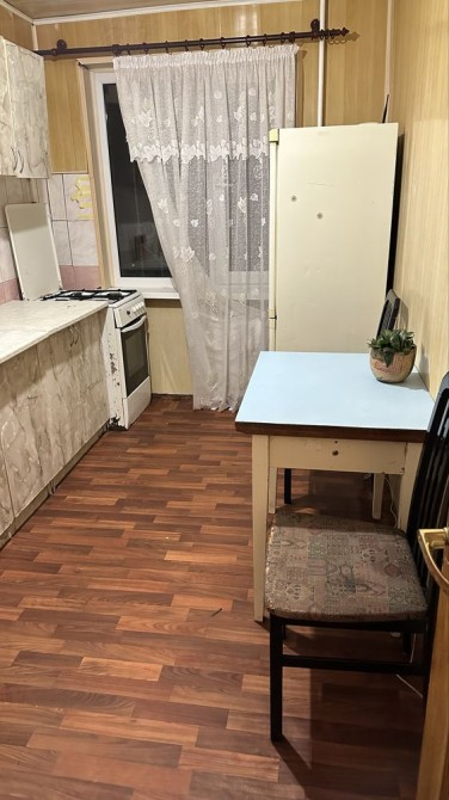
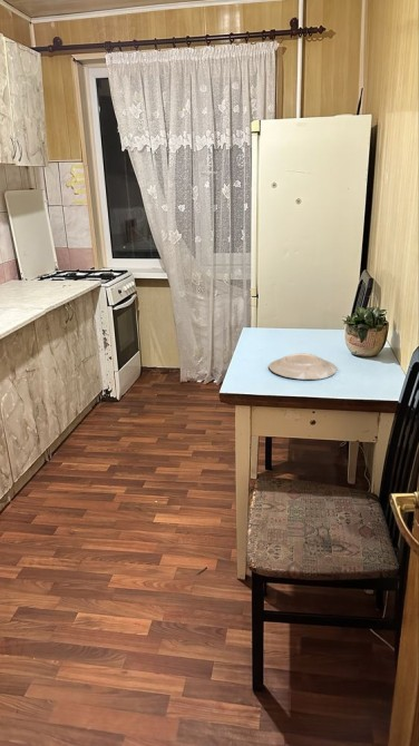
+ plate [267,352,338,381]
